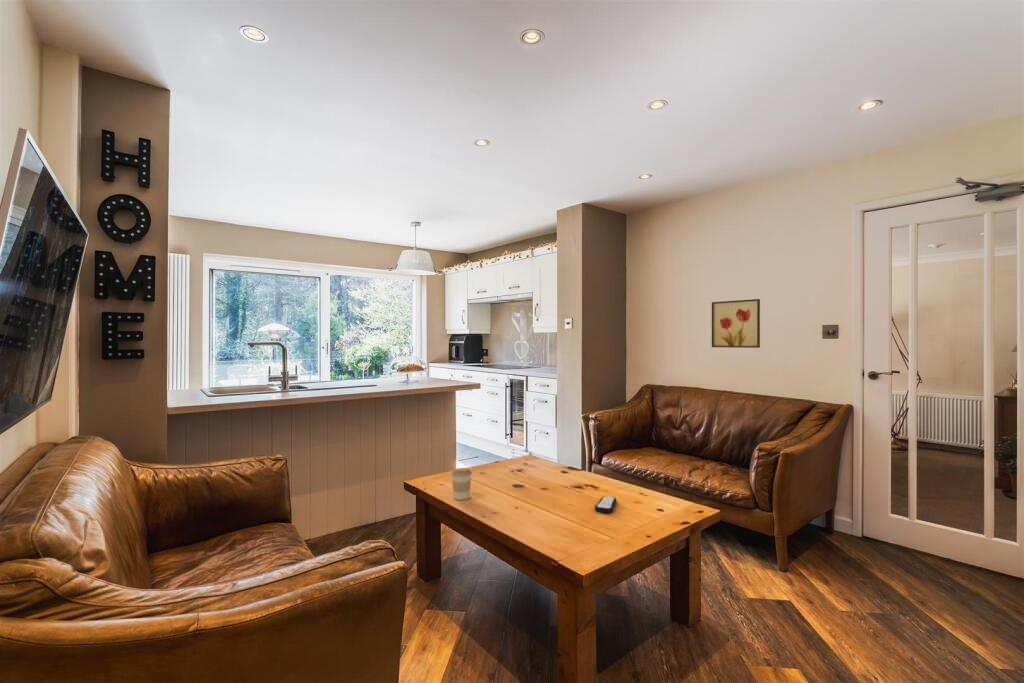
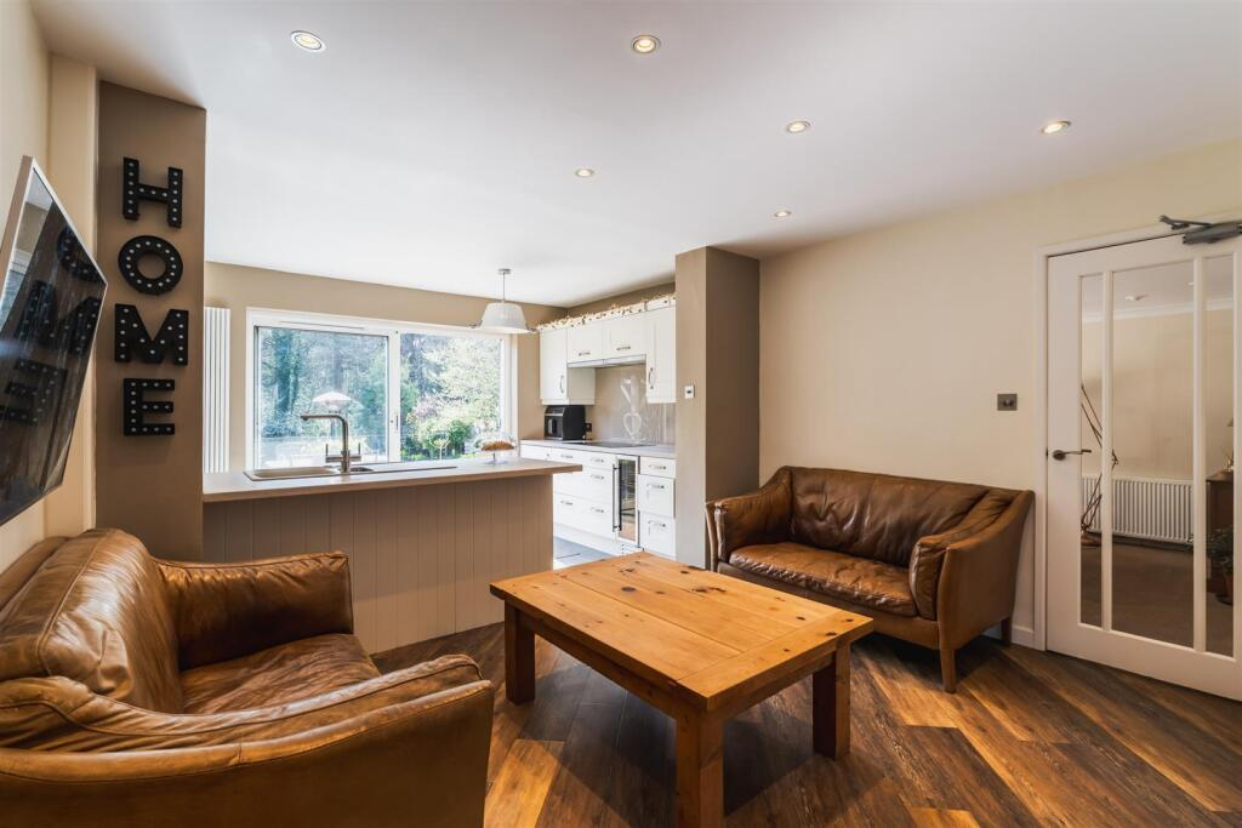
- remote control [594,495,618,514]
- wall art [711,298,761,349]
- coffee cup [450,467,473,501]
